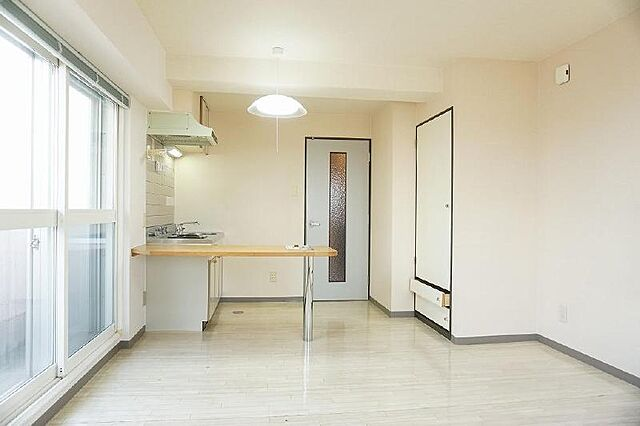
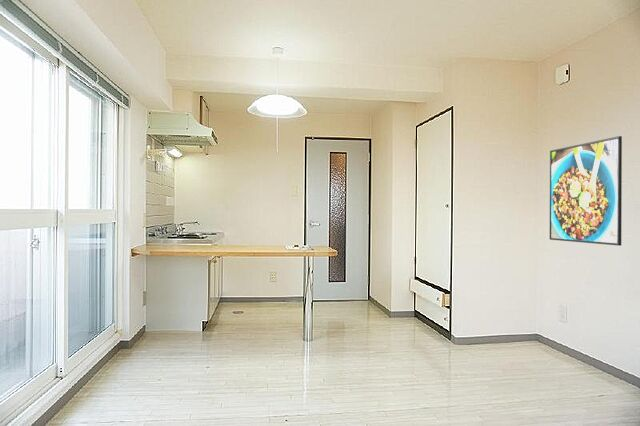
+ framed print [549,135,623,247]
